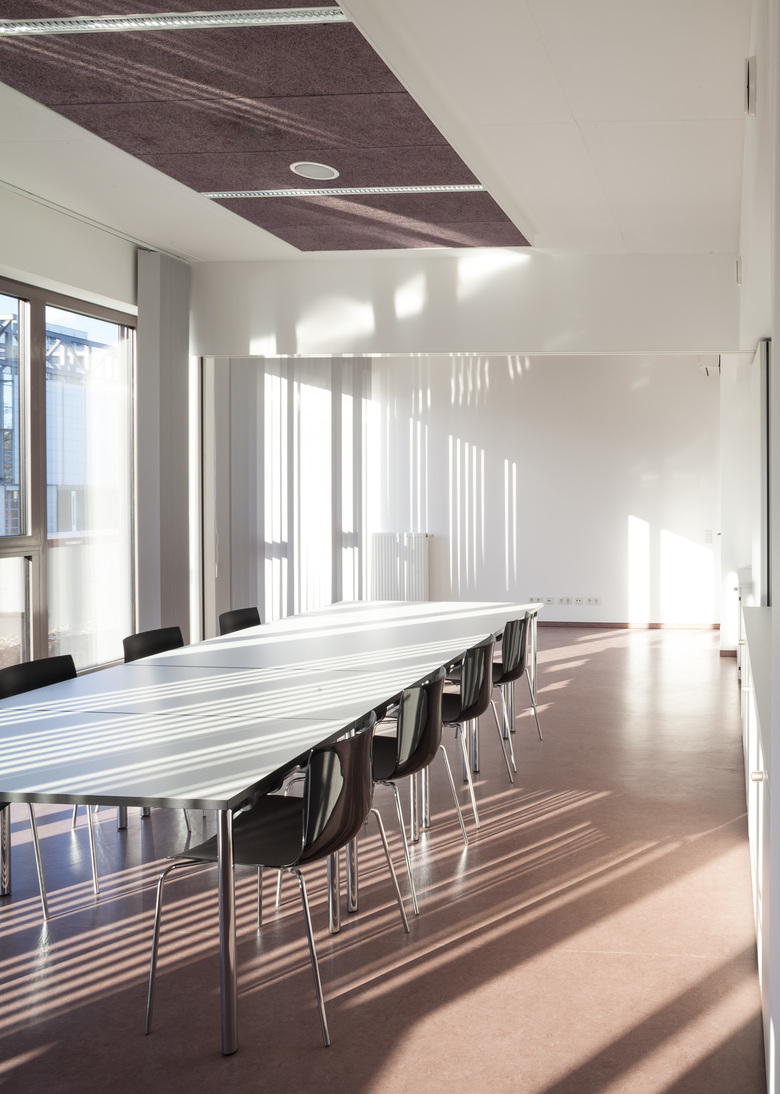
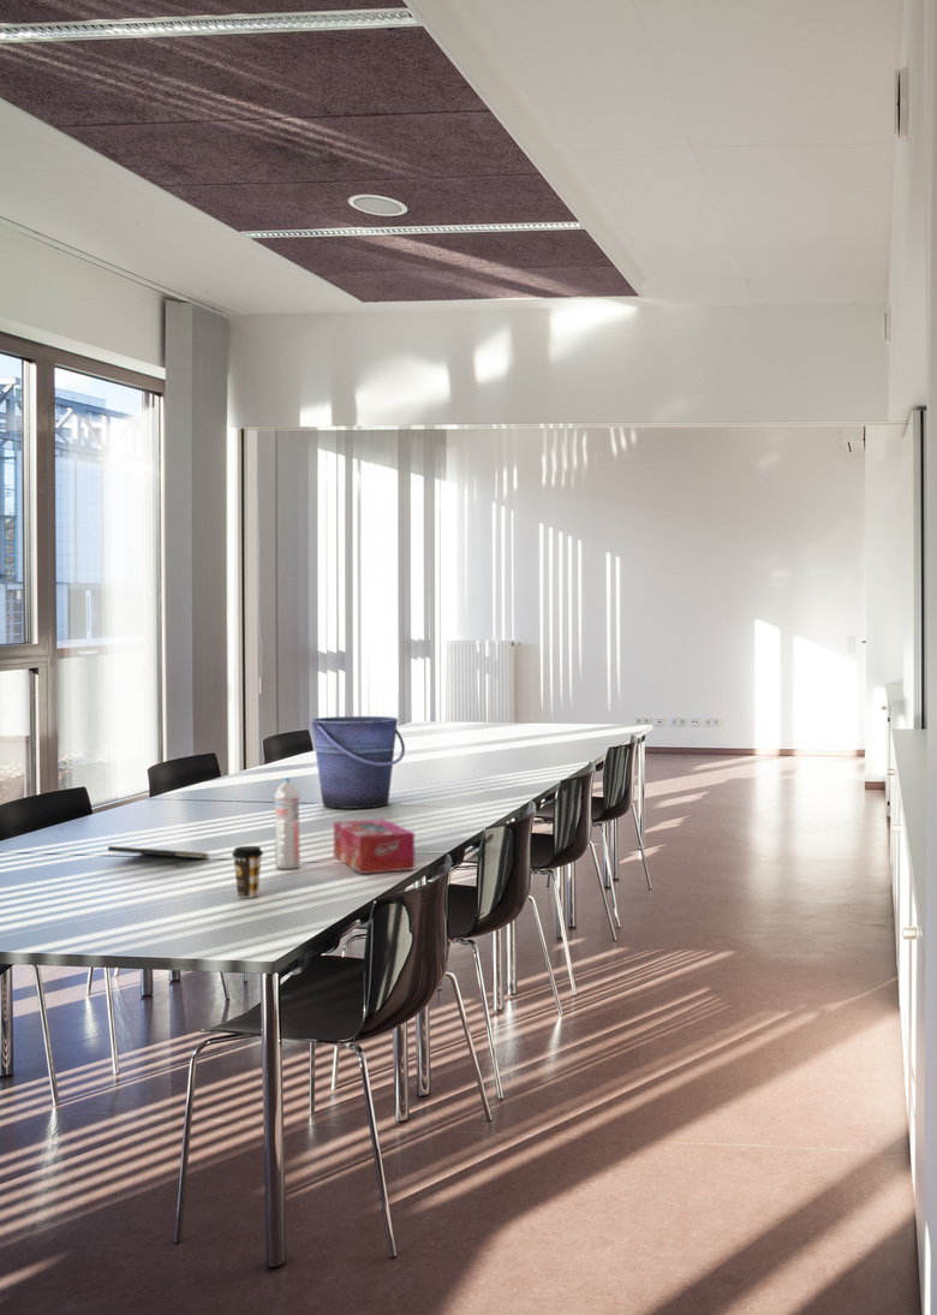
+ notepad [107,845,210,868]
+ tissue box [333,817,416,875]
+ coffee cup [231,845,264,899]
+ water bottle [274,776,302,870]
+ bucket [310,715,406,810]
